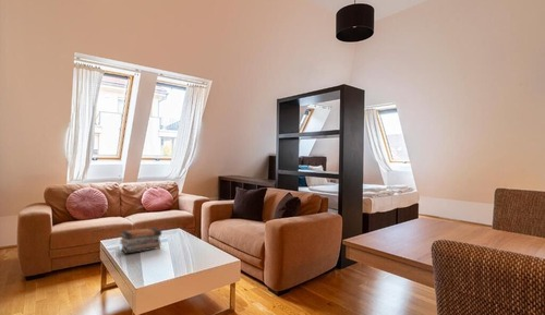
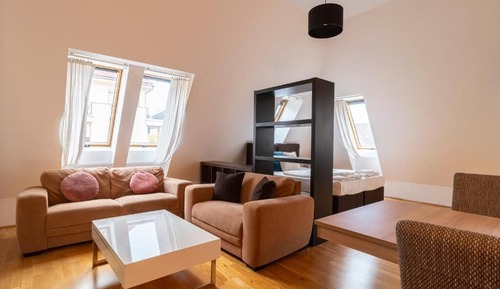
- book stack [119,227,162,254]
